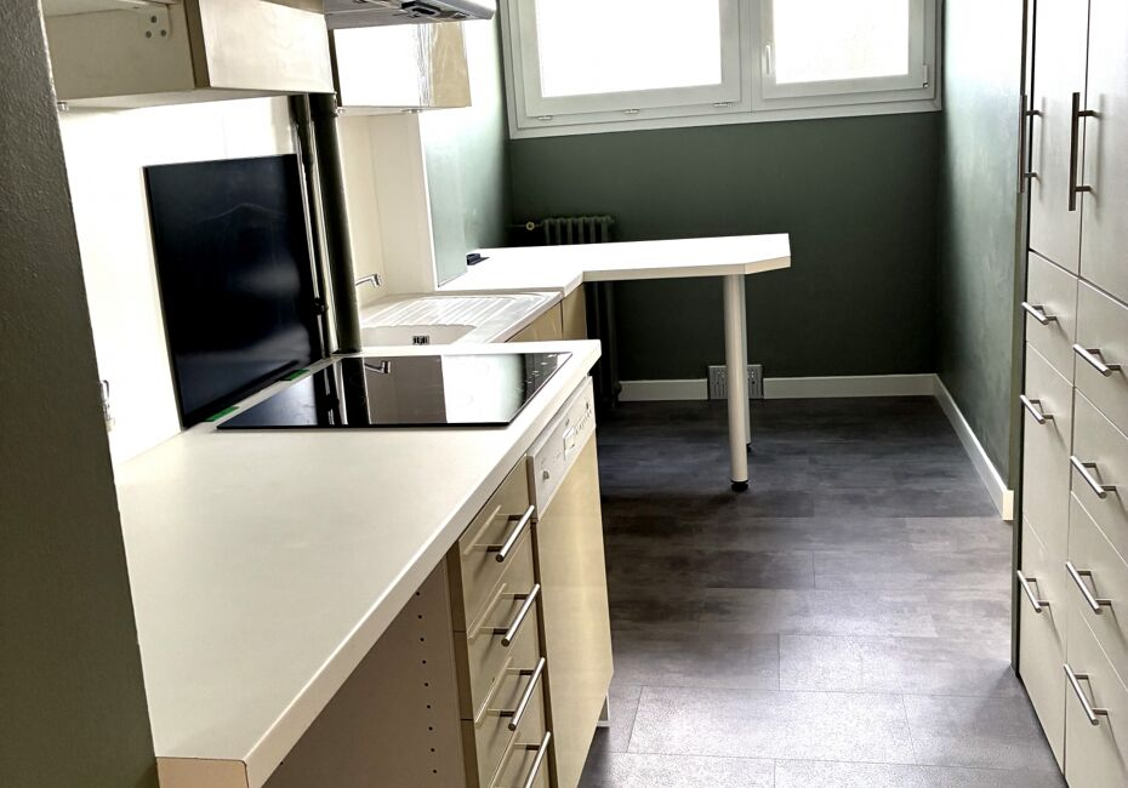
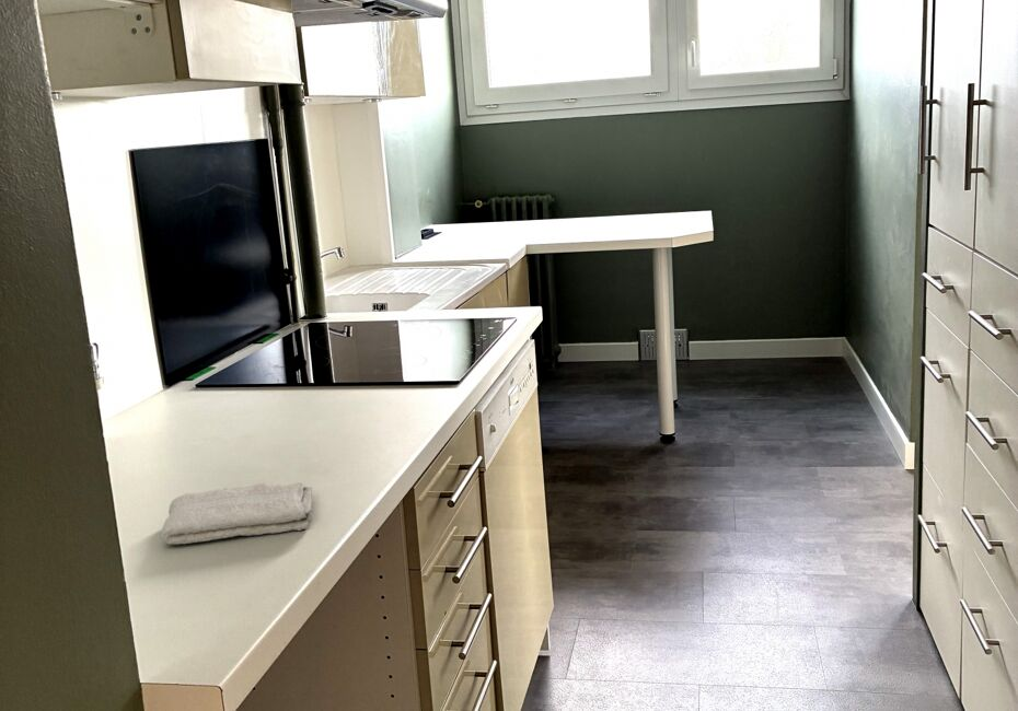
+ washcloth [160,481,314,546]
